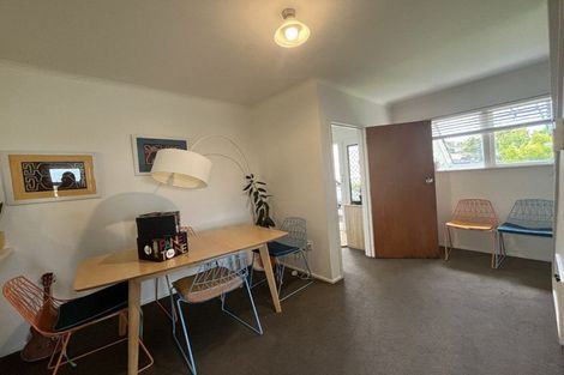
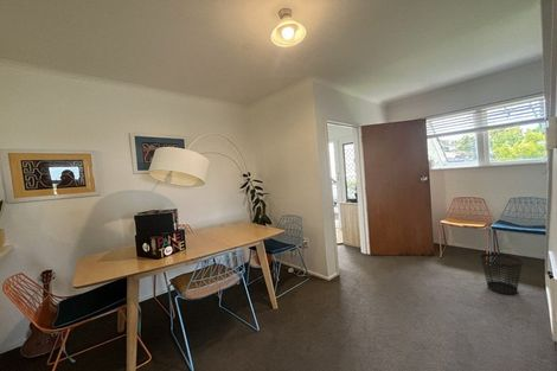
+ wastebasket [480,252,524,295]
